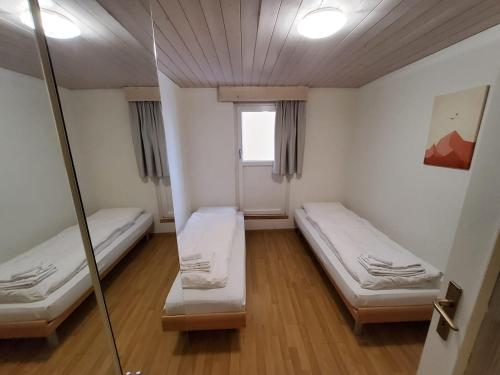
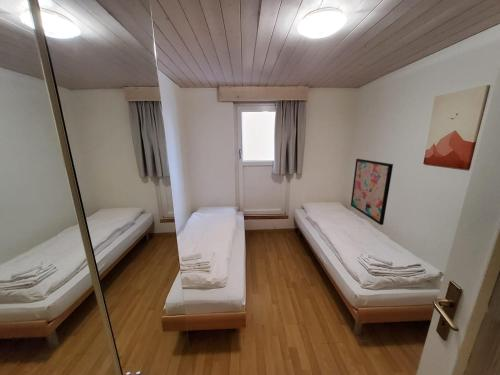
+ wall art [350,158,394,226]
